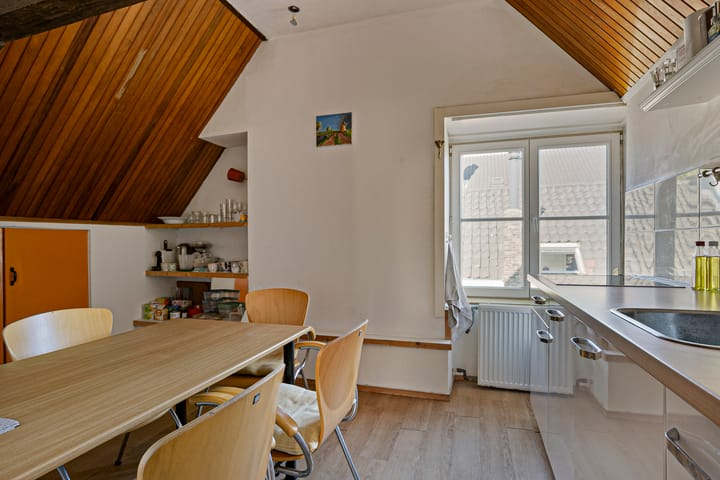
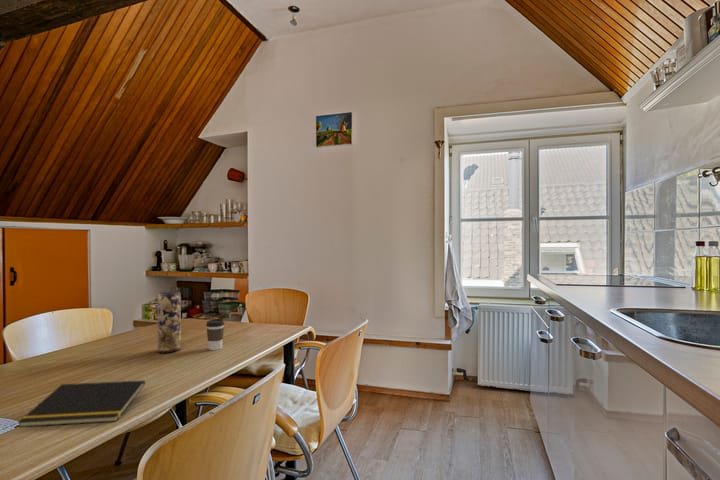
+ vase [157,291,182,354]
+ notepad [17,379,146,428]
+ coffee cup [205,318,225,351]
